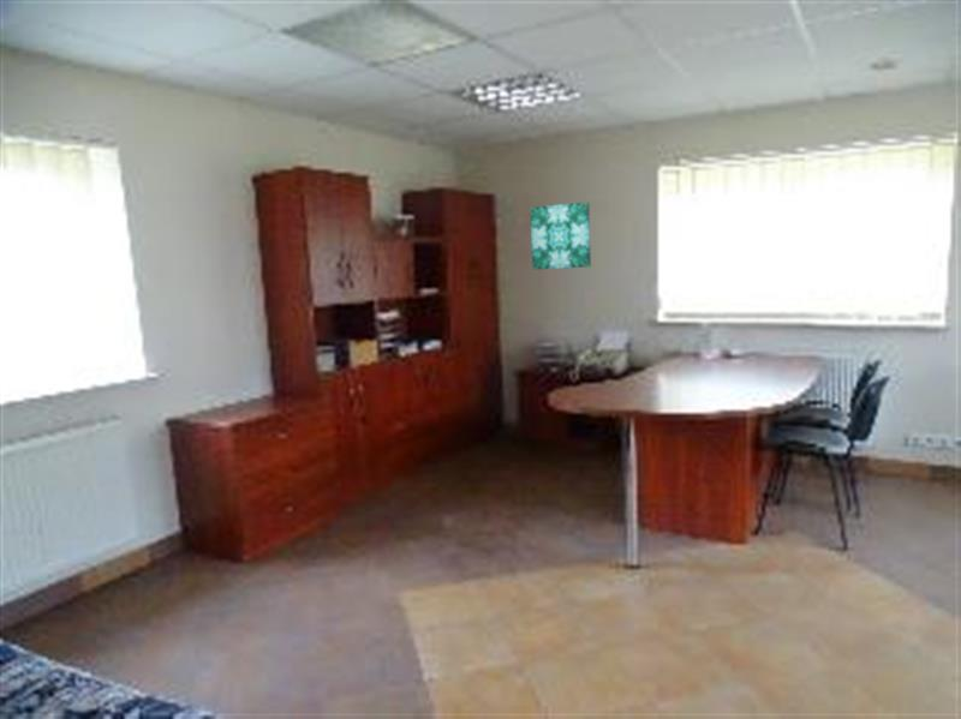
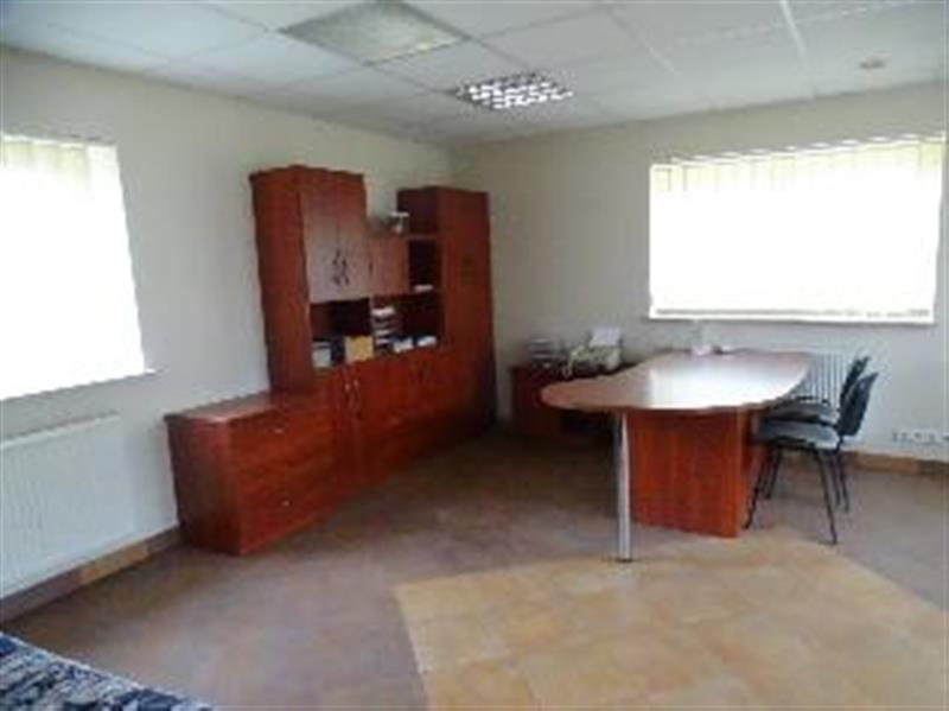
- wall art [529,200,592,270]
